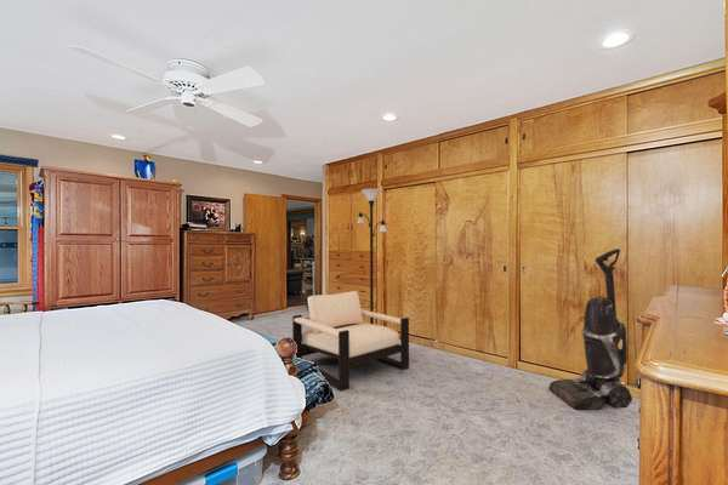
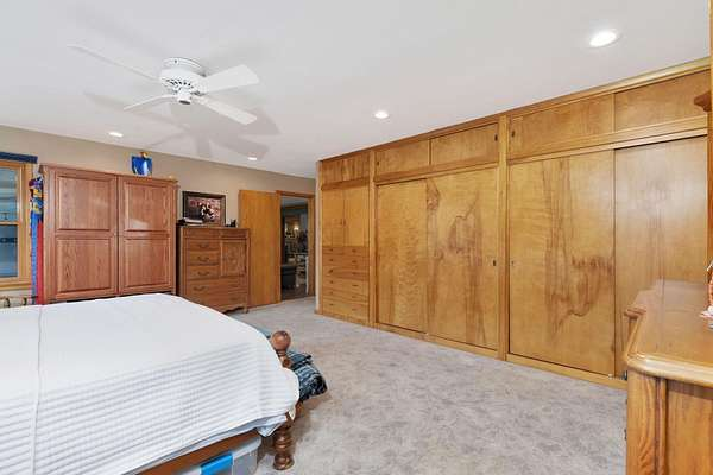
- vacuum cleaner [547,247,633,411]
- armchair [291,290,410,392]
- floor lamp [356,188,388,325]
